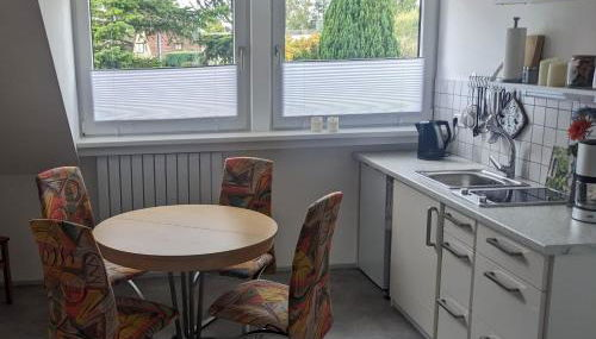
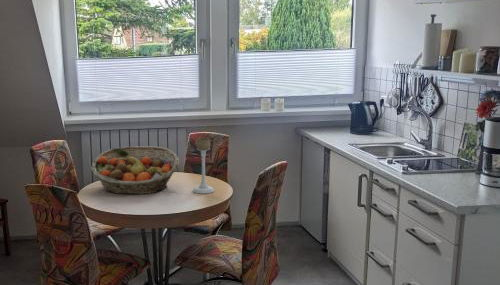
+ fruit basket [90,145,180,195]
+ candle holder [192,137,215,195]
